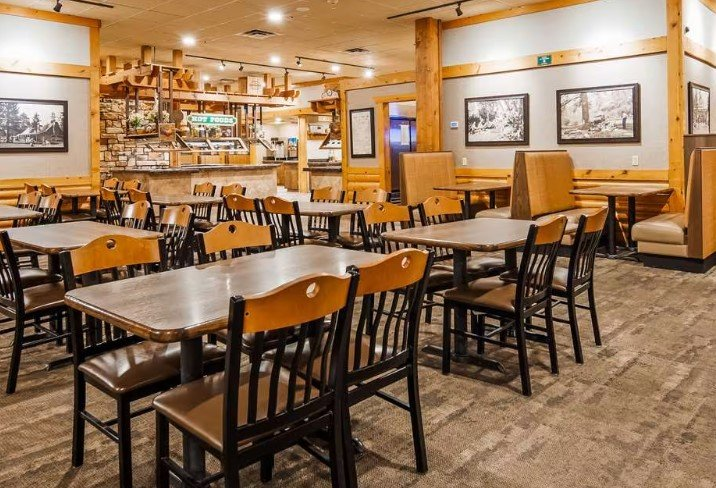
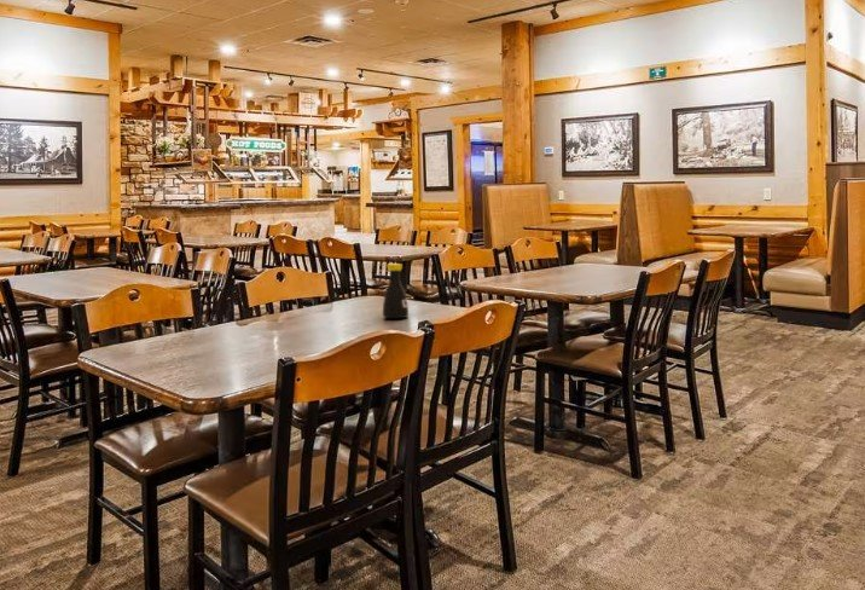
+ bottle [382,262,410,319]
